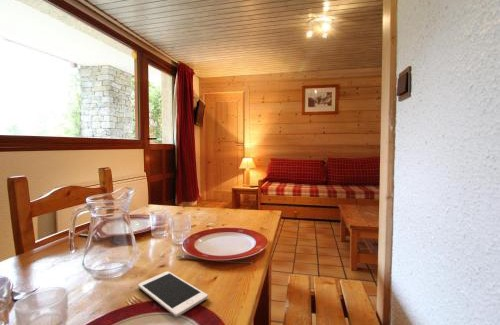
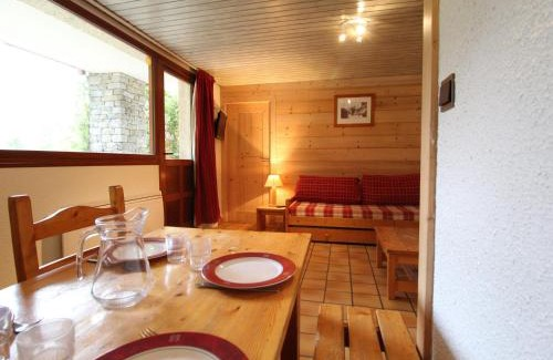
- cell phone [137,270,209,318]
